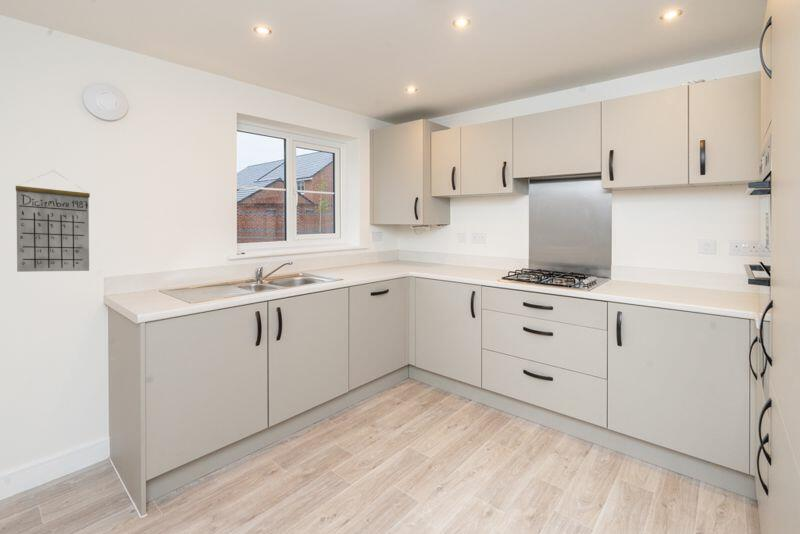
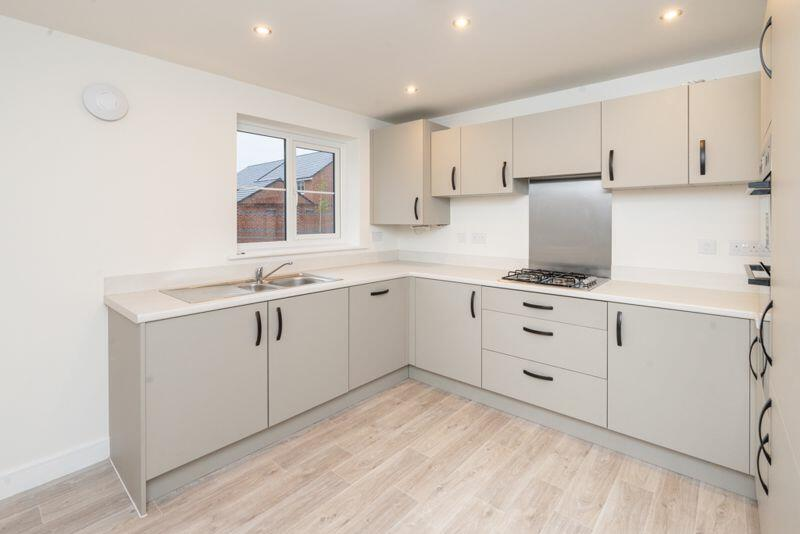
- calendar [15,170,91,273]
